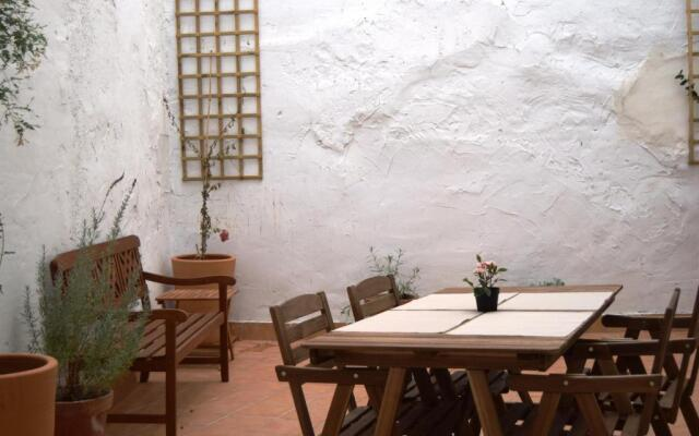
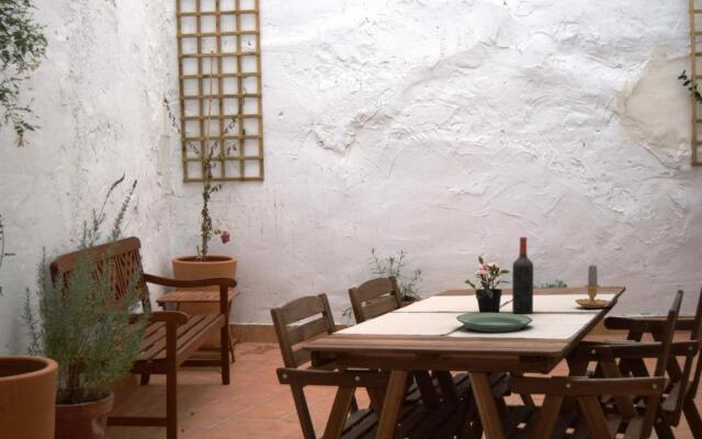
+ plate [455,312,534,333]
+ candle [574,262,611,309]
+ wine bottle [511,236,534,315]
